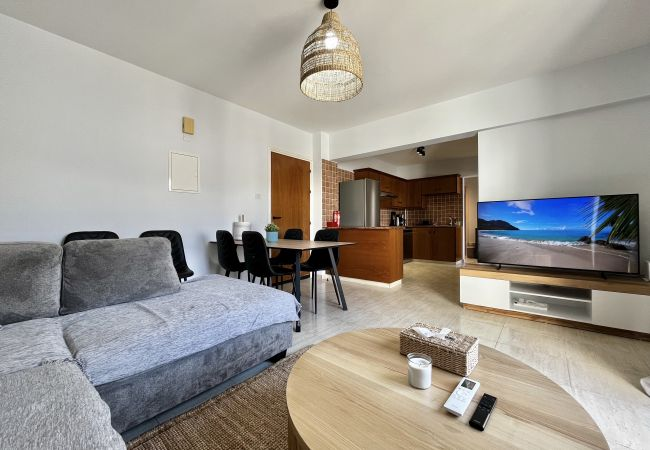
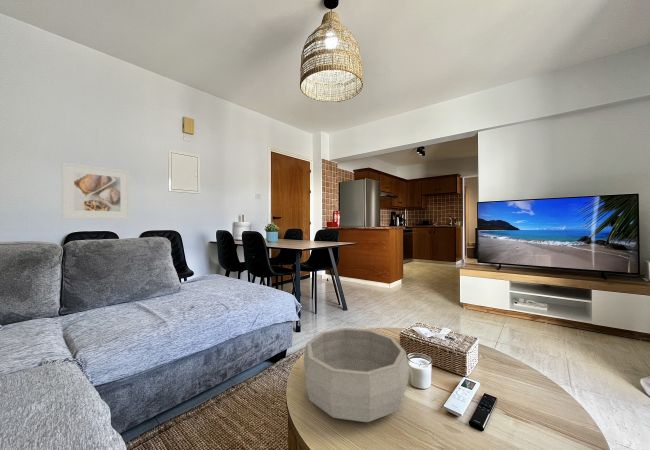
+ decorative bowl [303,327,410,423]
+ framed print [61,161,131,220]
